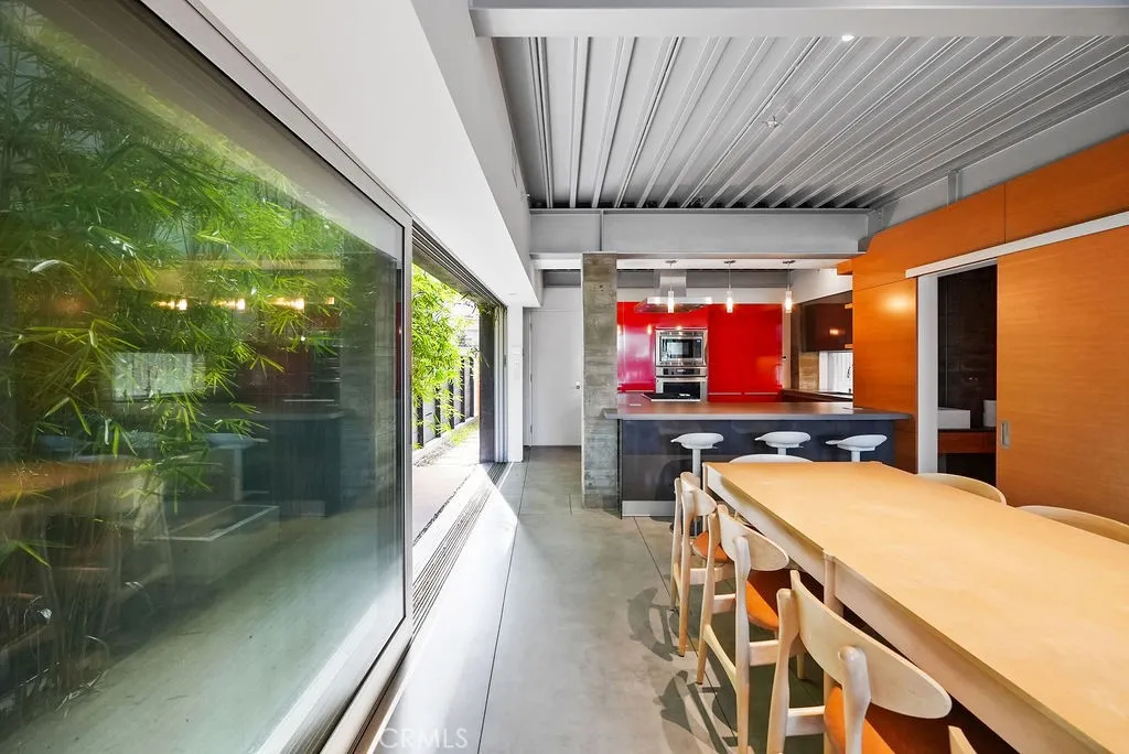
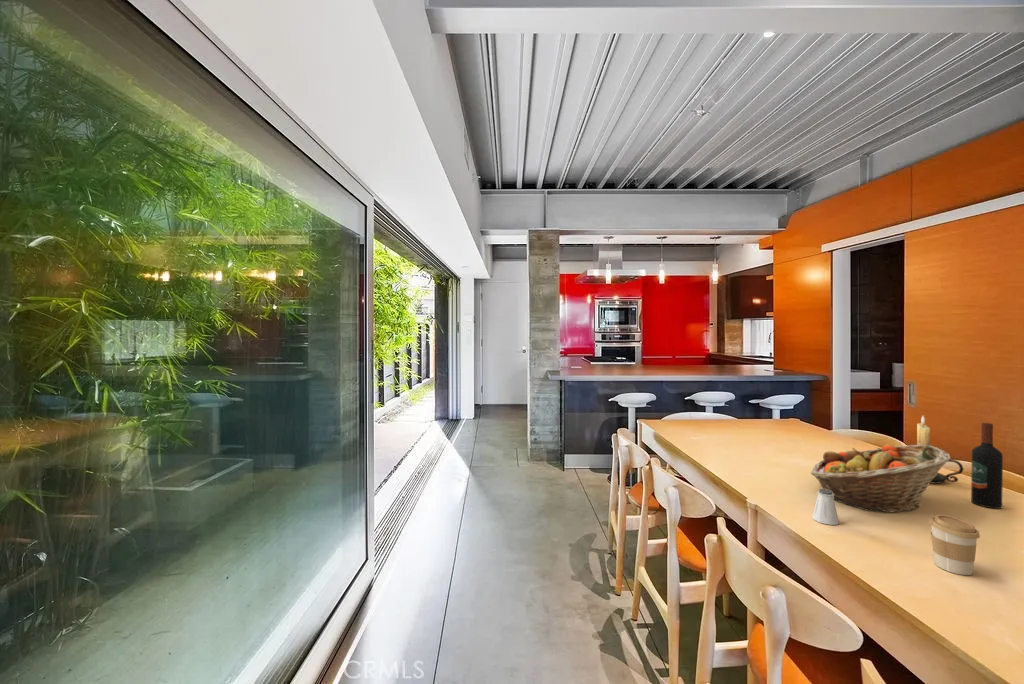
+ wine bottle [970,422,1004,510]
+ saltshaker [811,488,840,526]
+ candle holder [916,415,965,485]
+ fruit basket [810,444,952,513]
+ coffee cup [928,514,981,576]
